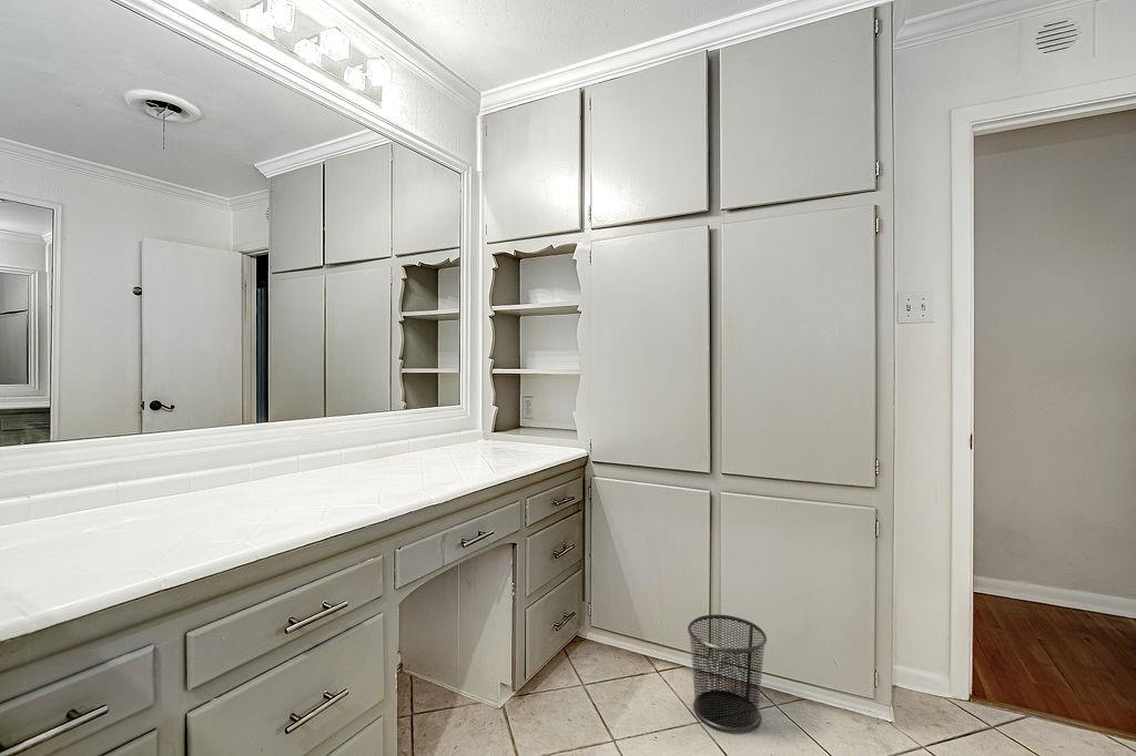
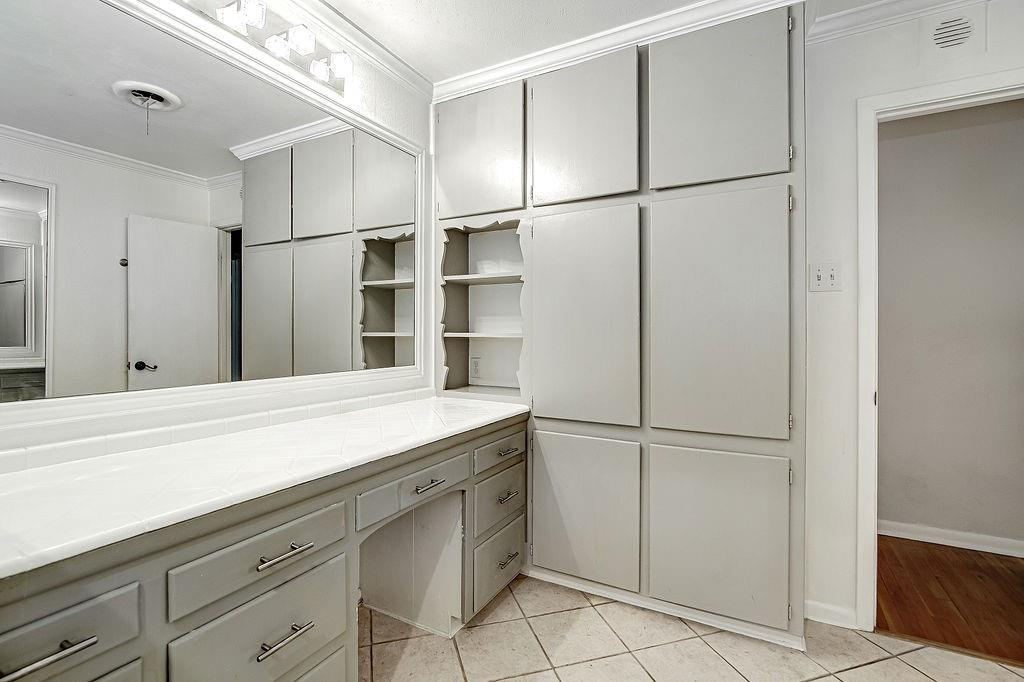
- waste bin [687,614,768,733]
